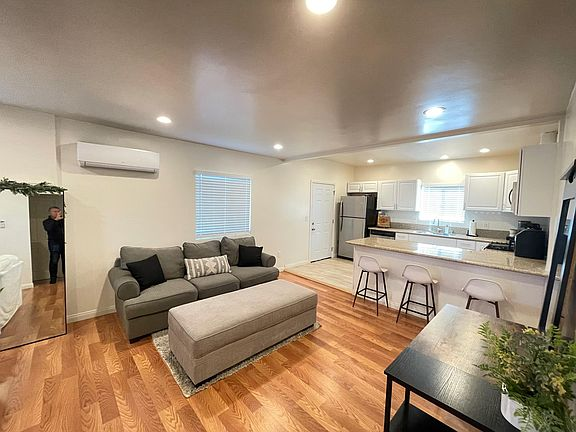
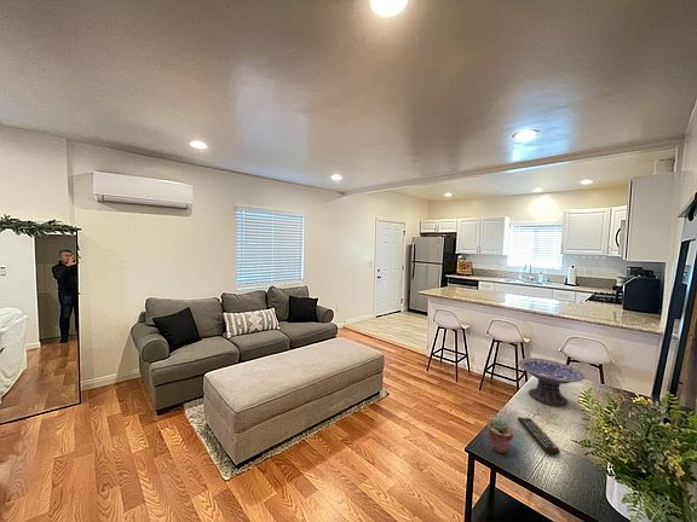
+ remote control [517,416,561,457]
+ potted succulent [486,418,514,454]
+ decorative bowl [517,356,586,407]
